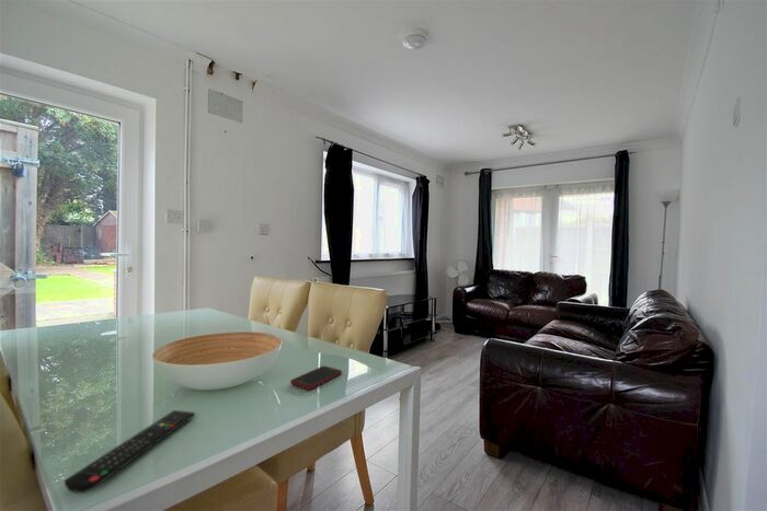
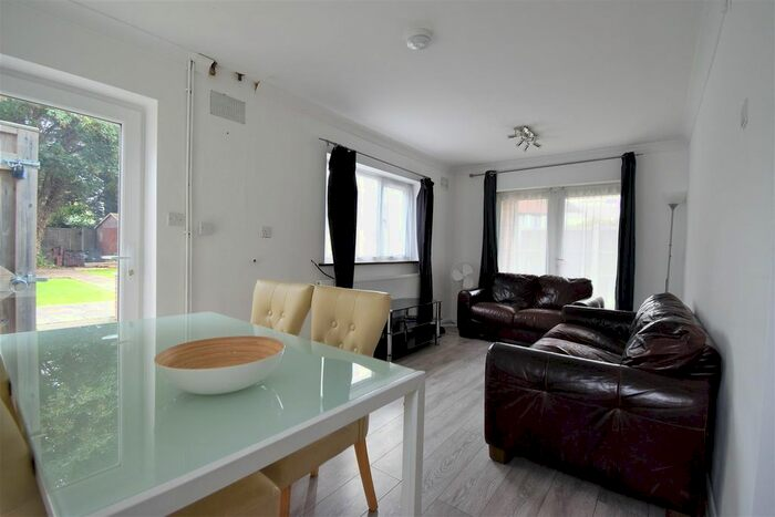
- remote control [64,409,196,493]
- cell phone [289,364,343,391]
